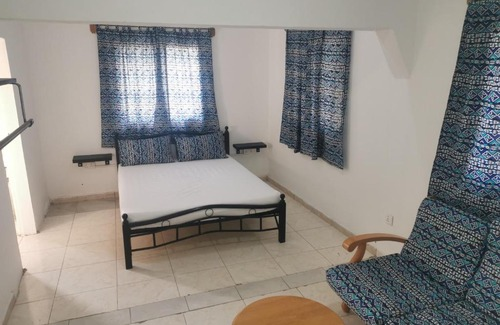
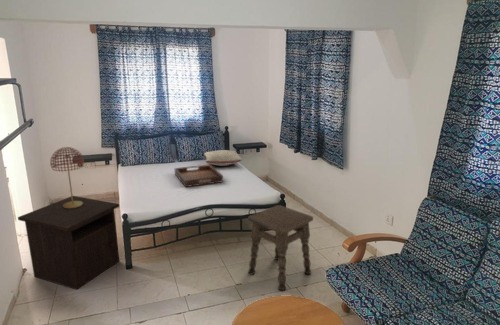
+ pillow [203,149,244,167]
+ nightstand [17,195,120,291]
+ table lamp [49,146,85,208]
+ side table [247,204,314,292]
+ serving tray [174,164,224,188]
